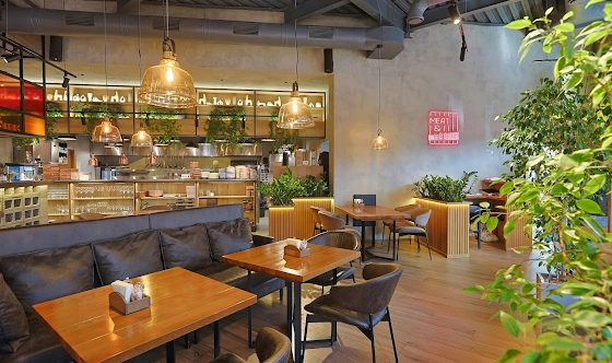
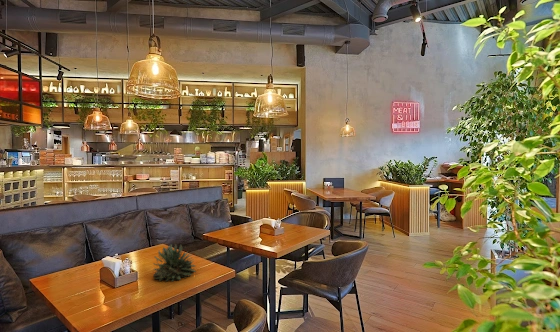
+ succulent plant [152,243,197,282]
